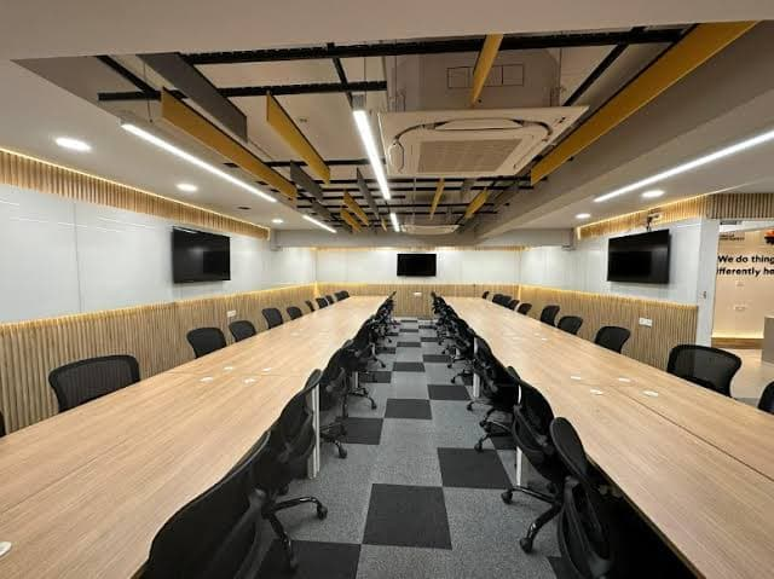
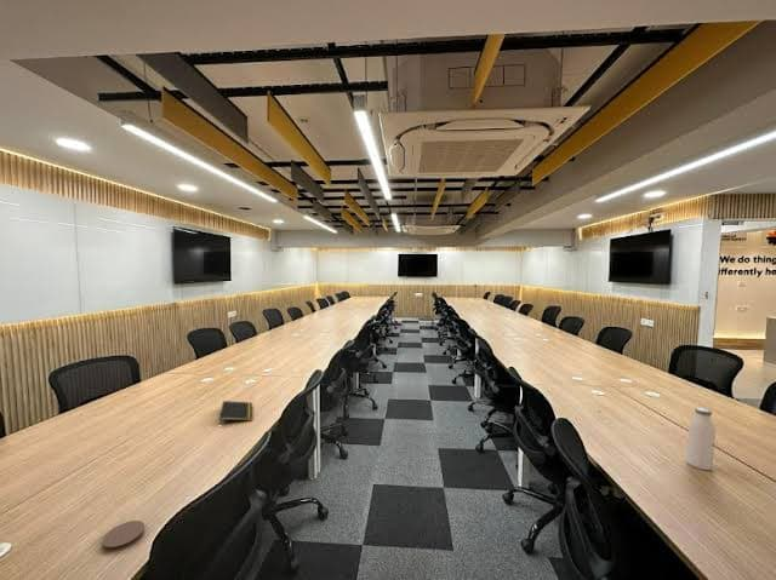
+ notepad [218,400,253,424]
+ water bottle [685,407,717,471]
+ coaster [101,519,146,552]
